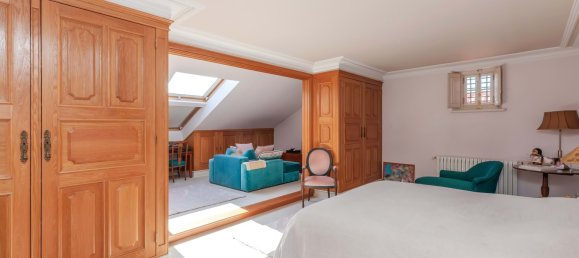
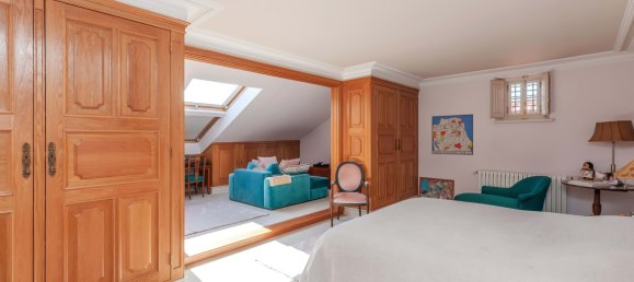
+ wall art [431,113,474,156]
